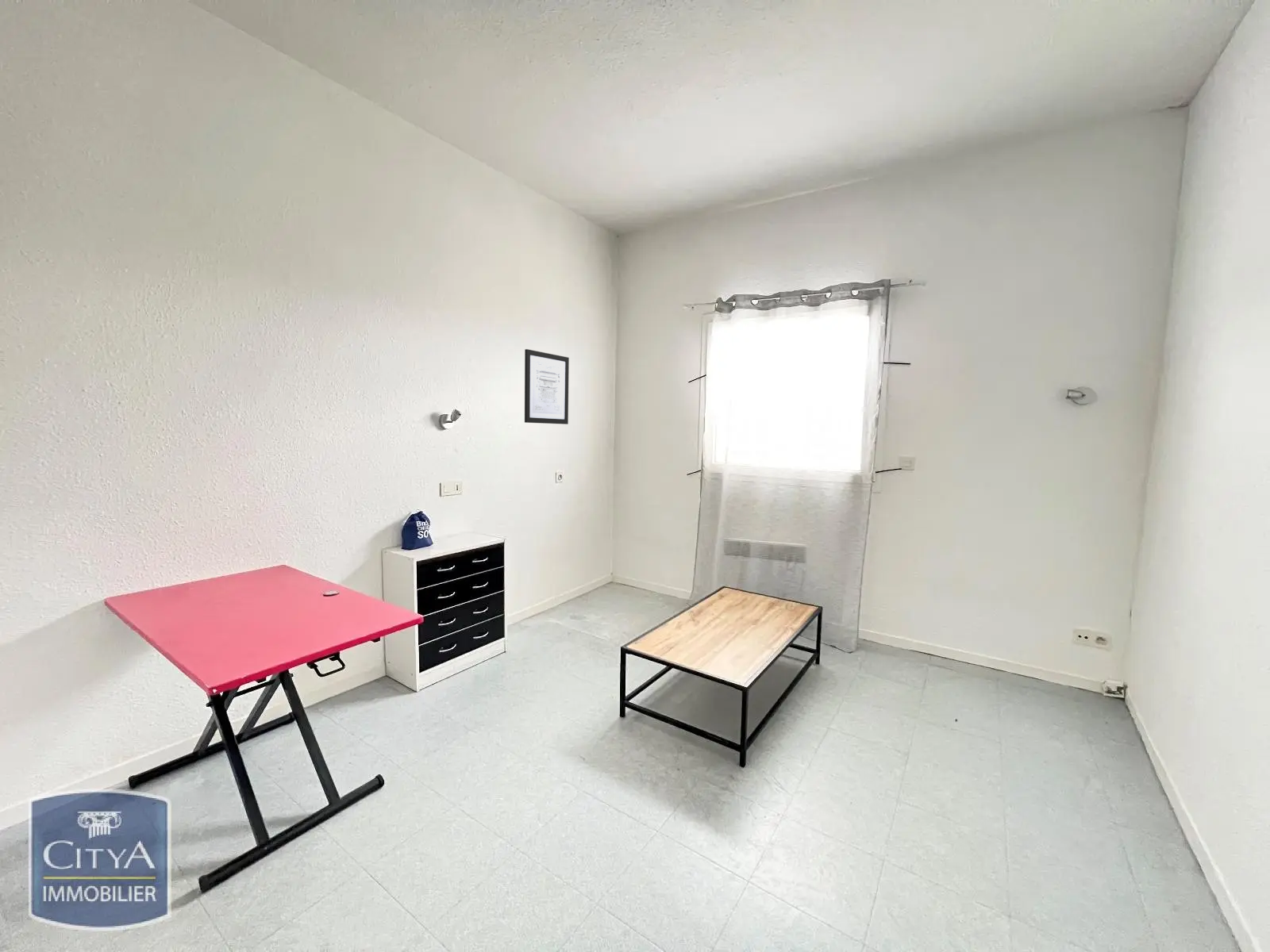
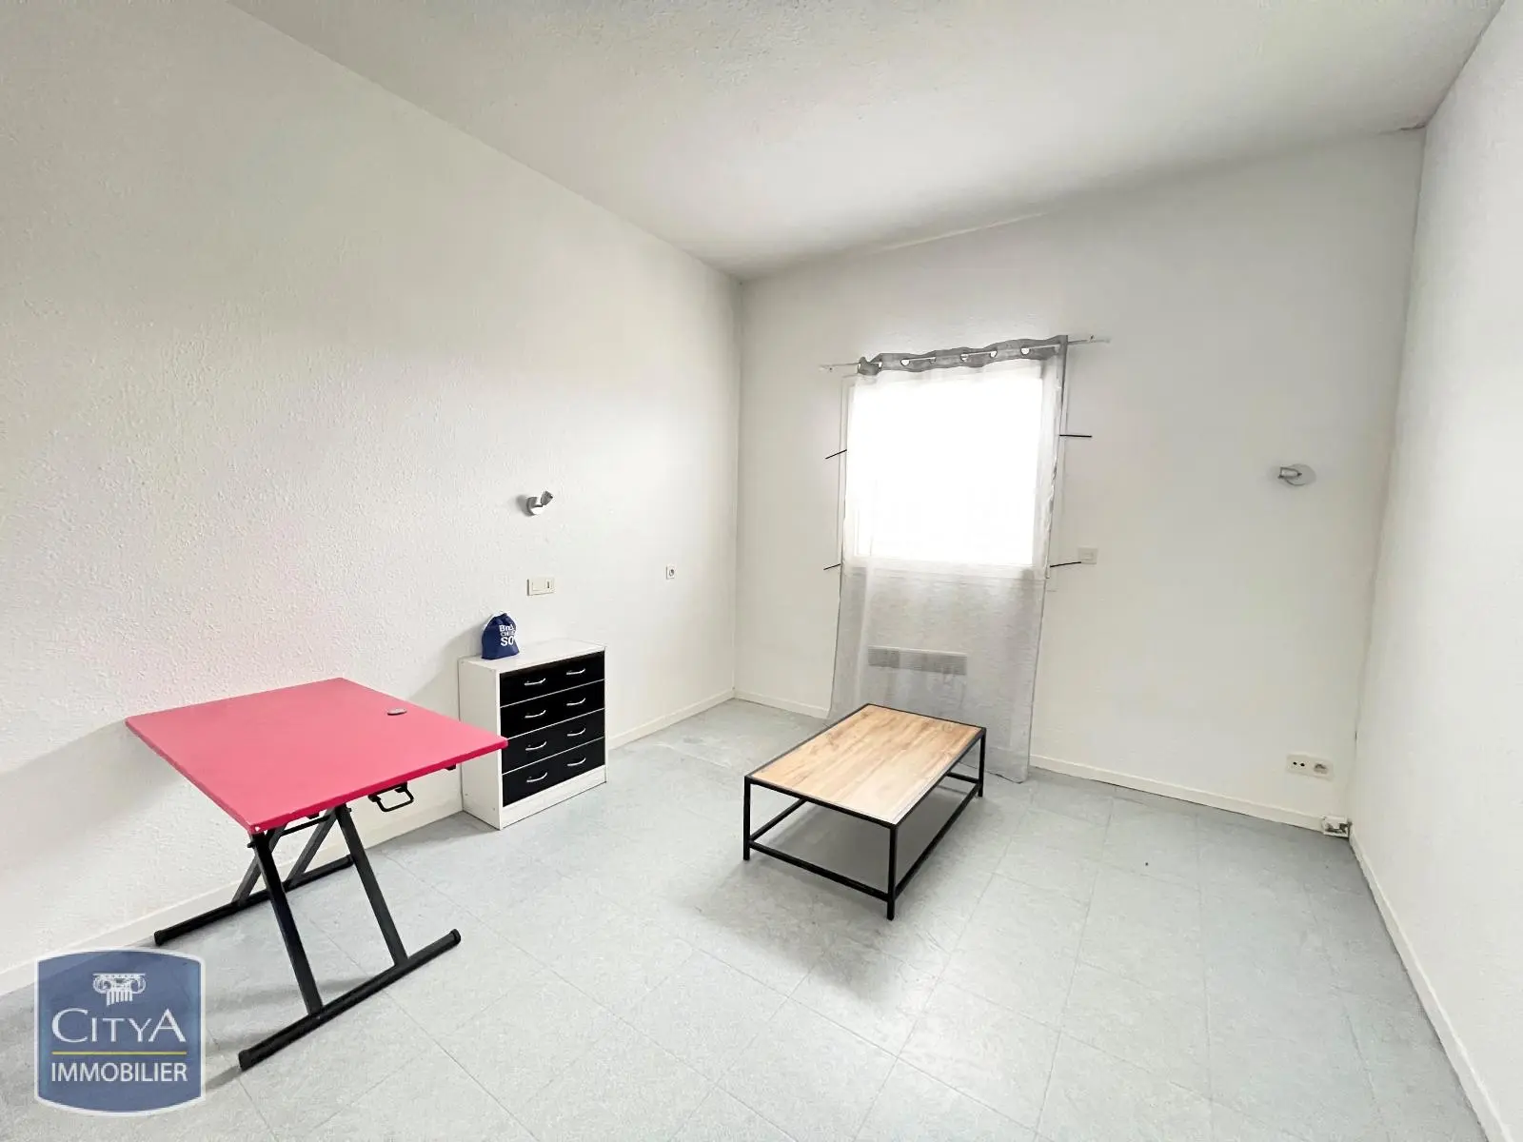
- wall art [524,348,570,425]
